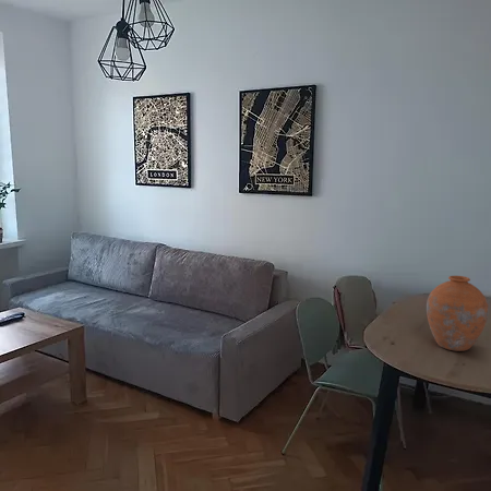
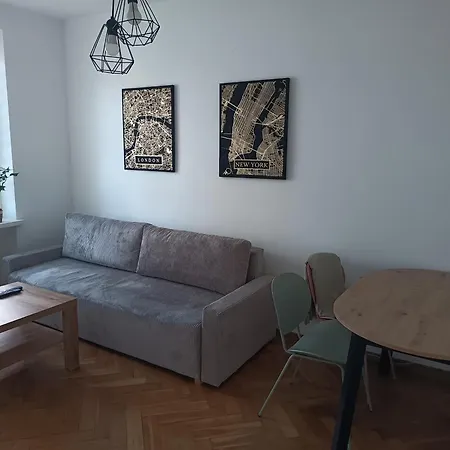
- vase [426,275,490,352]
